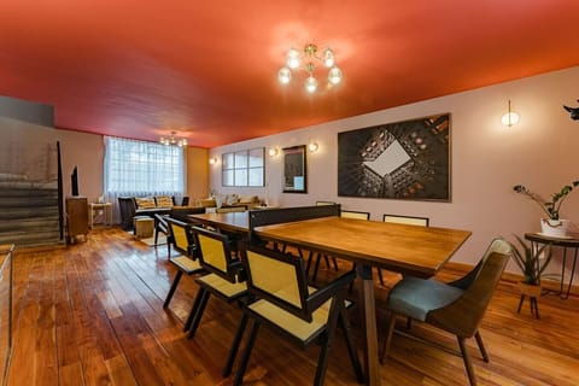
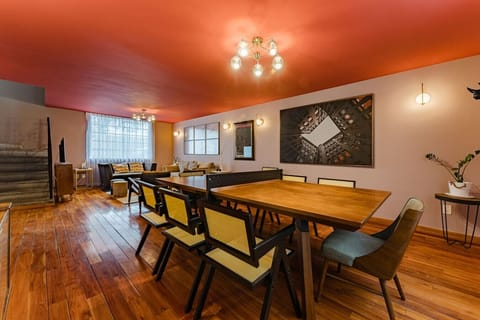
- house plant [497,232,568,321]
